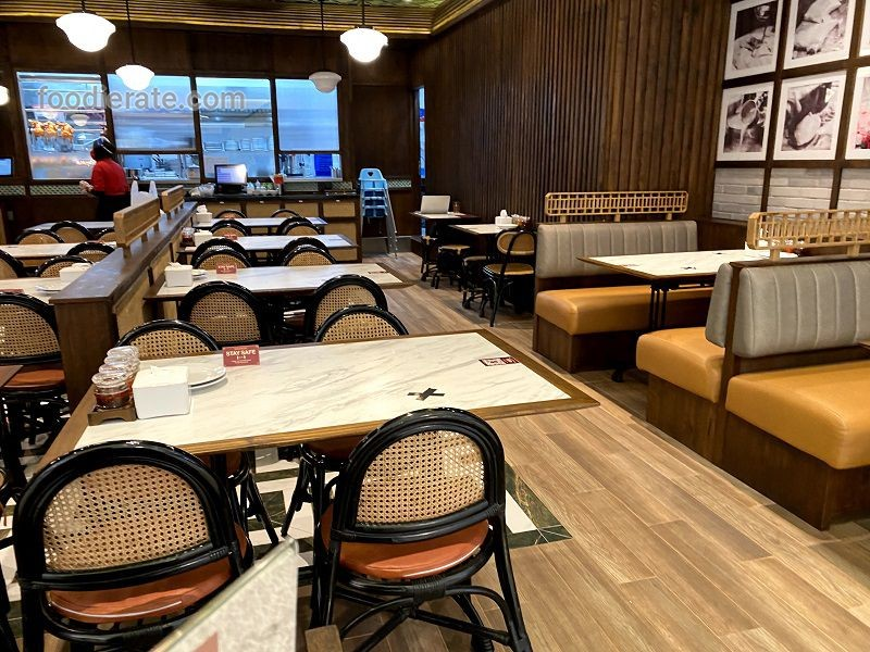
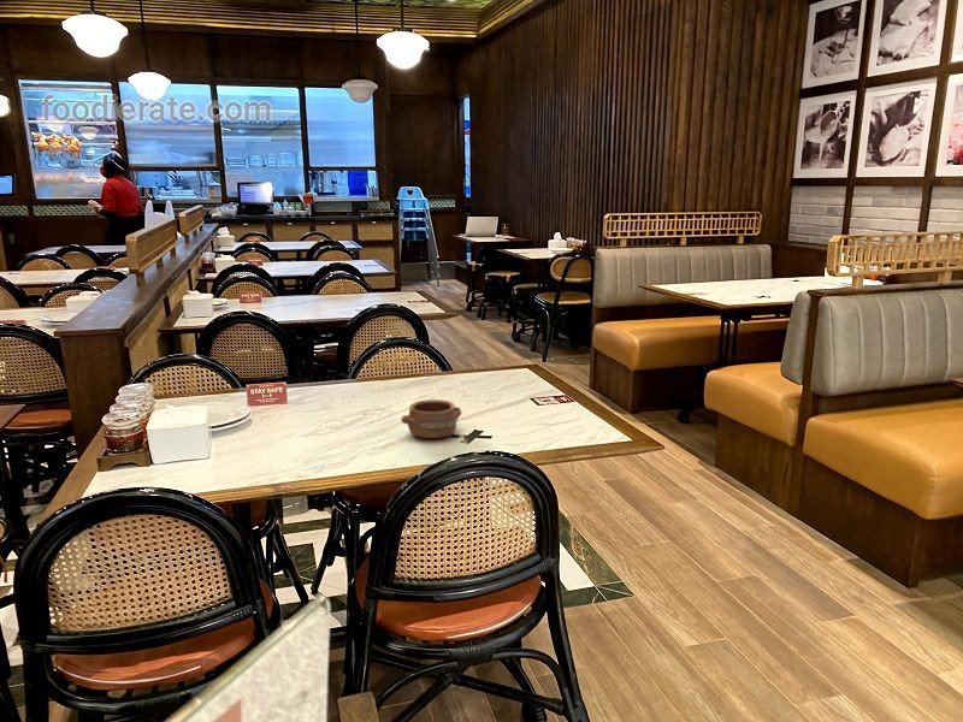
+ pottery [400,398,462,439]
